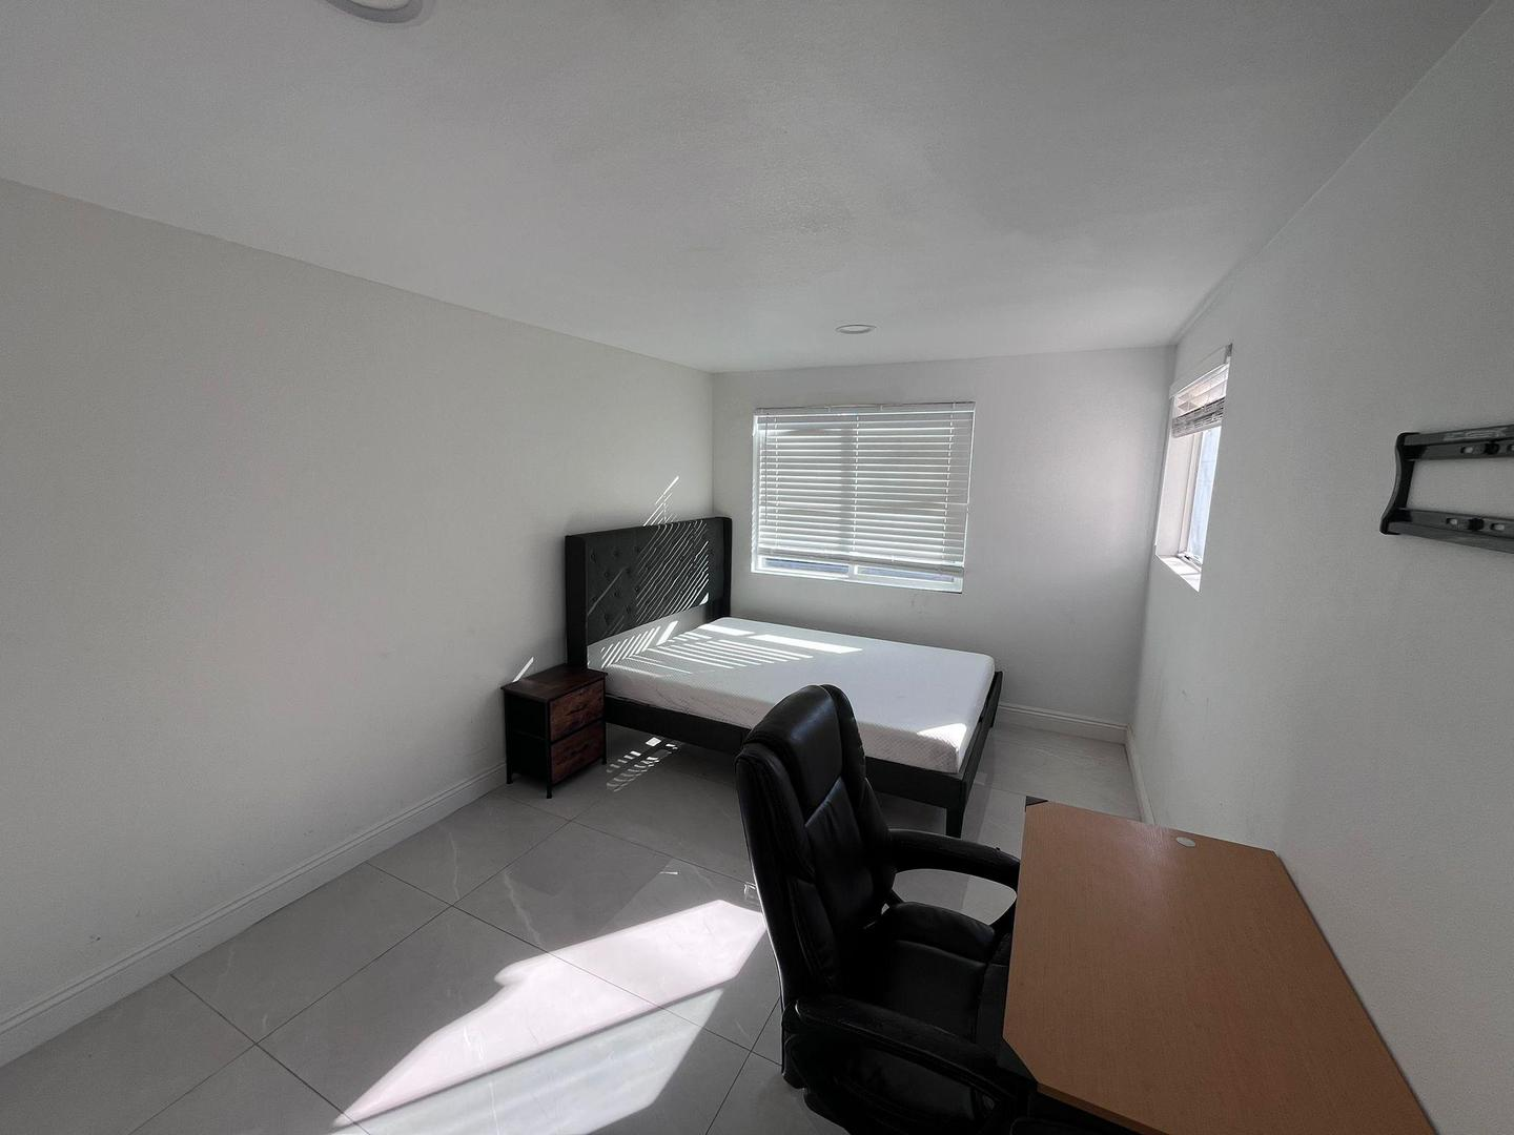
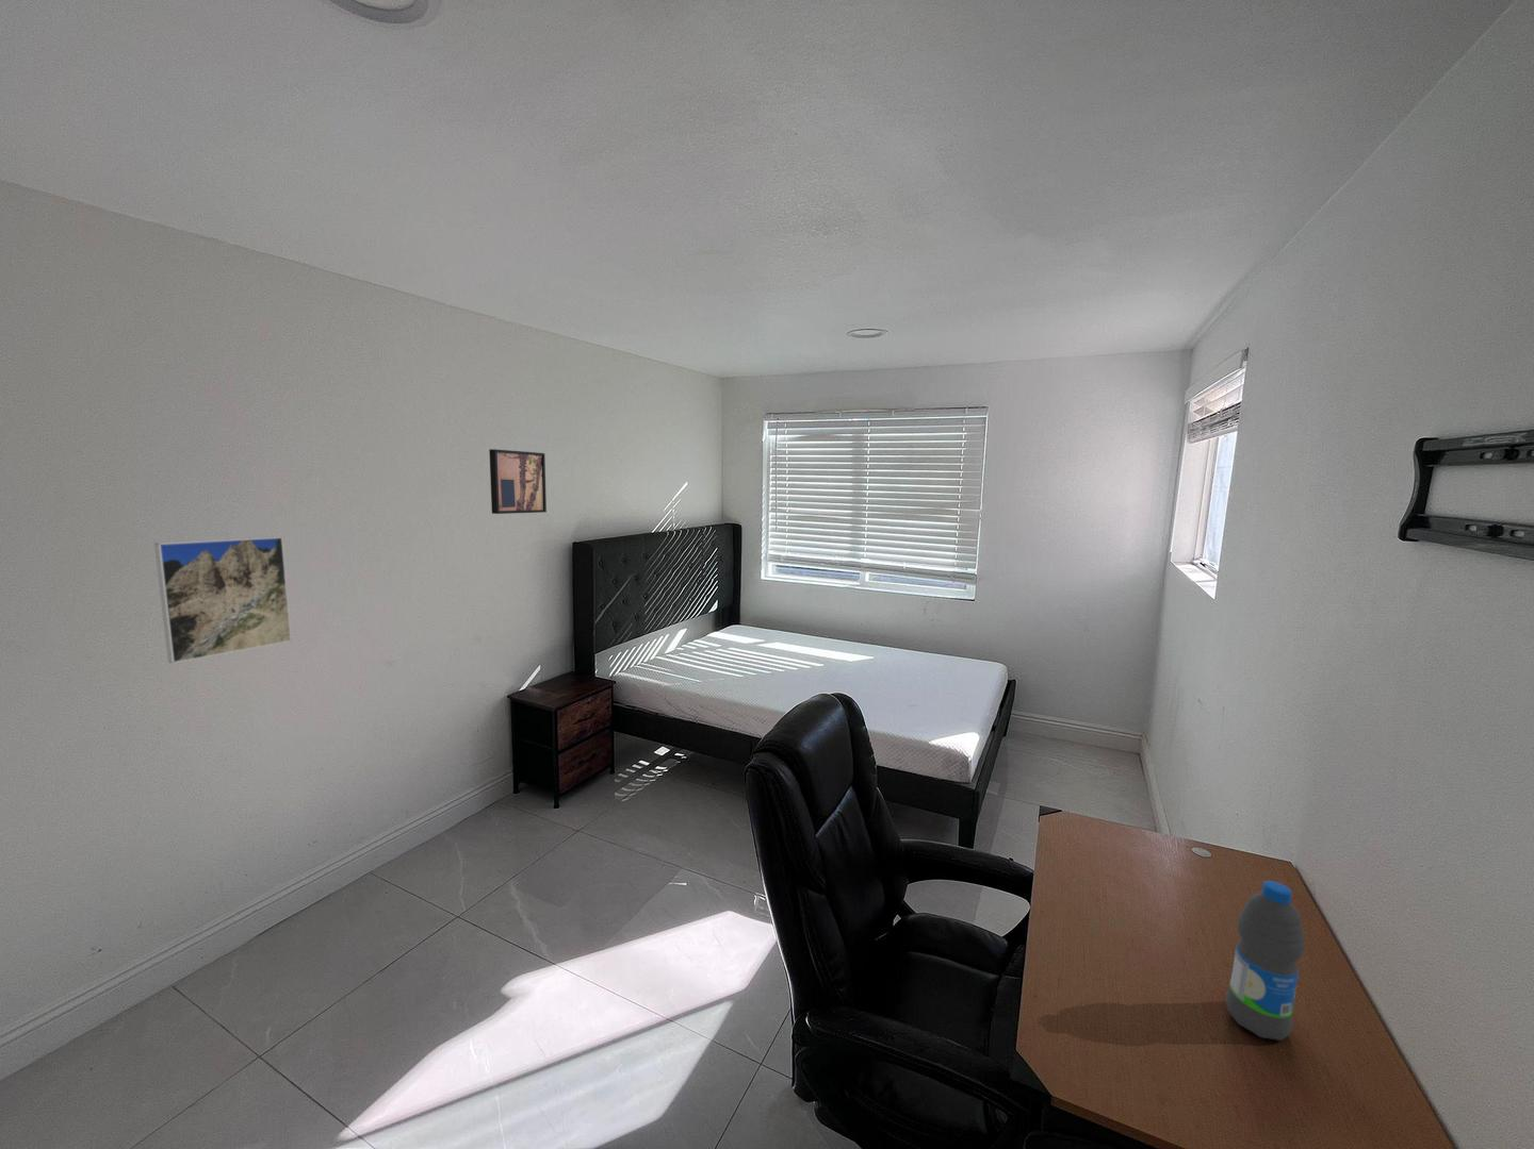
+ wall art [488,448,547,515]
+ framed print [153,535,294,665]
+ water bottle [1225,880,1306,1042]
